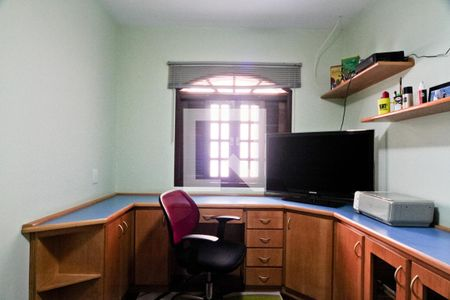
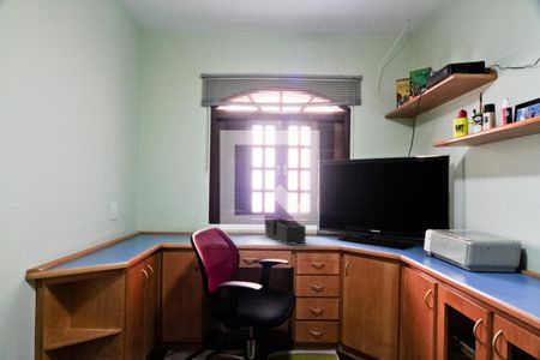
+ desk organizer [264,217,307,246]
